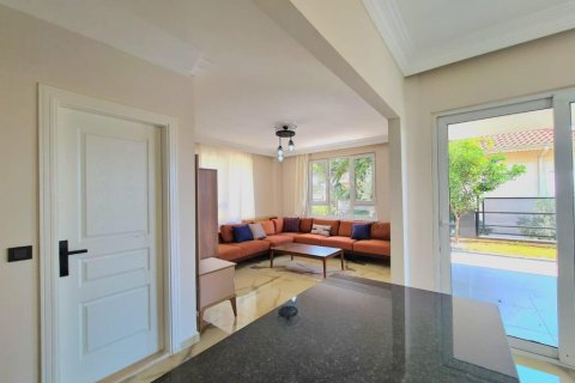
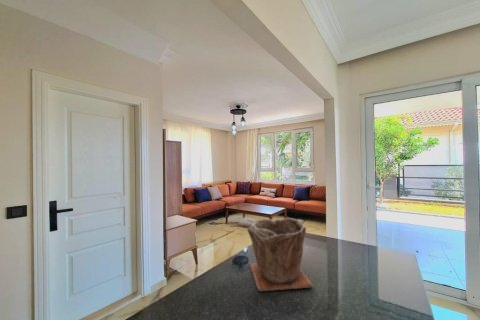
+ plant pot [246,217,314,293]
